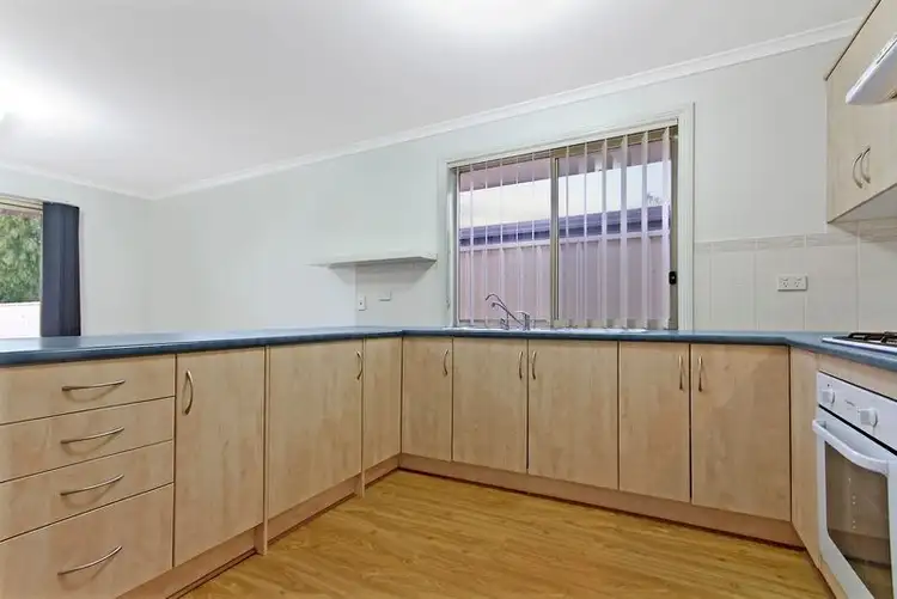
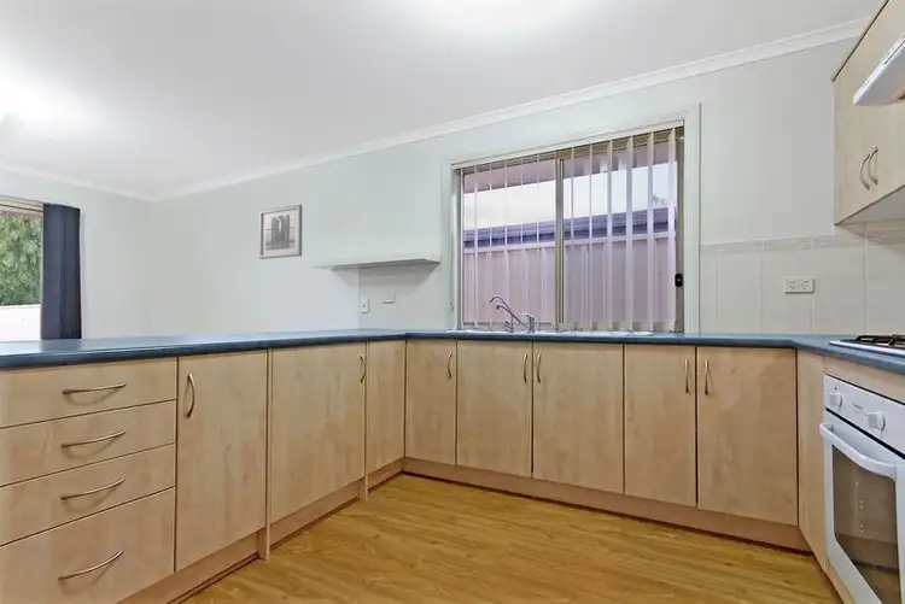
+ wall art [258,204,303,260]
